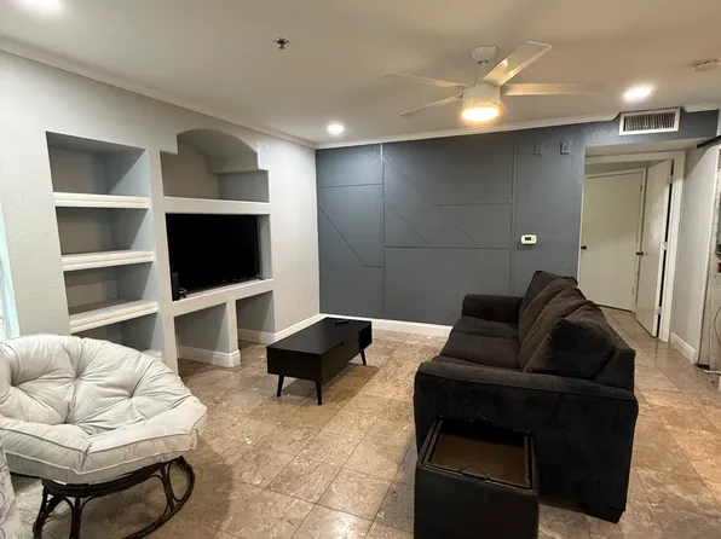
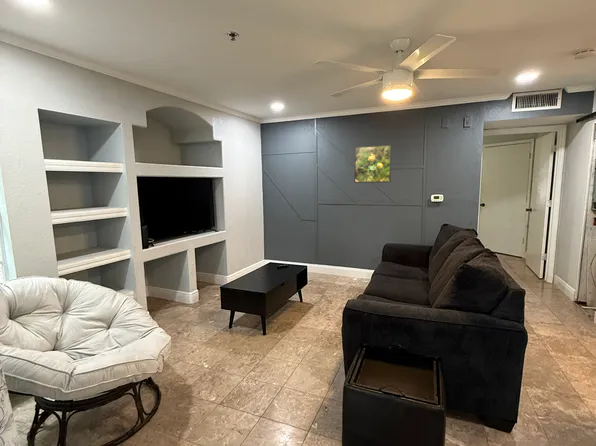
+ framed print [353,144,392,184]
